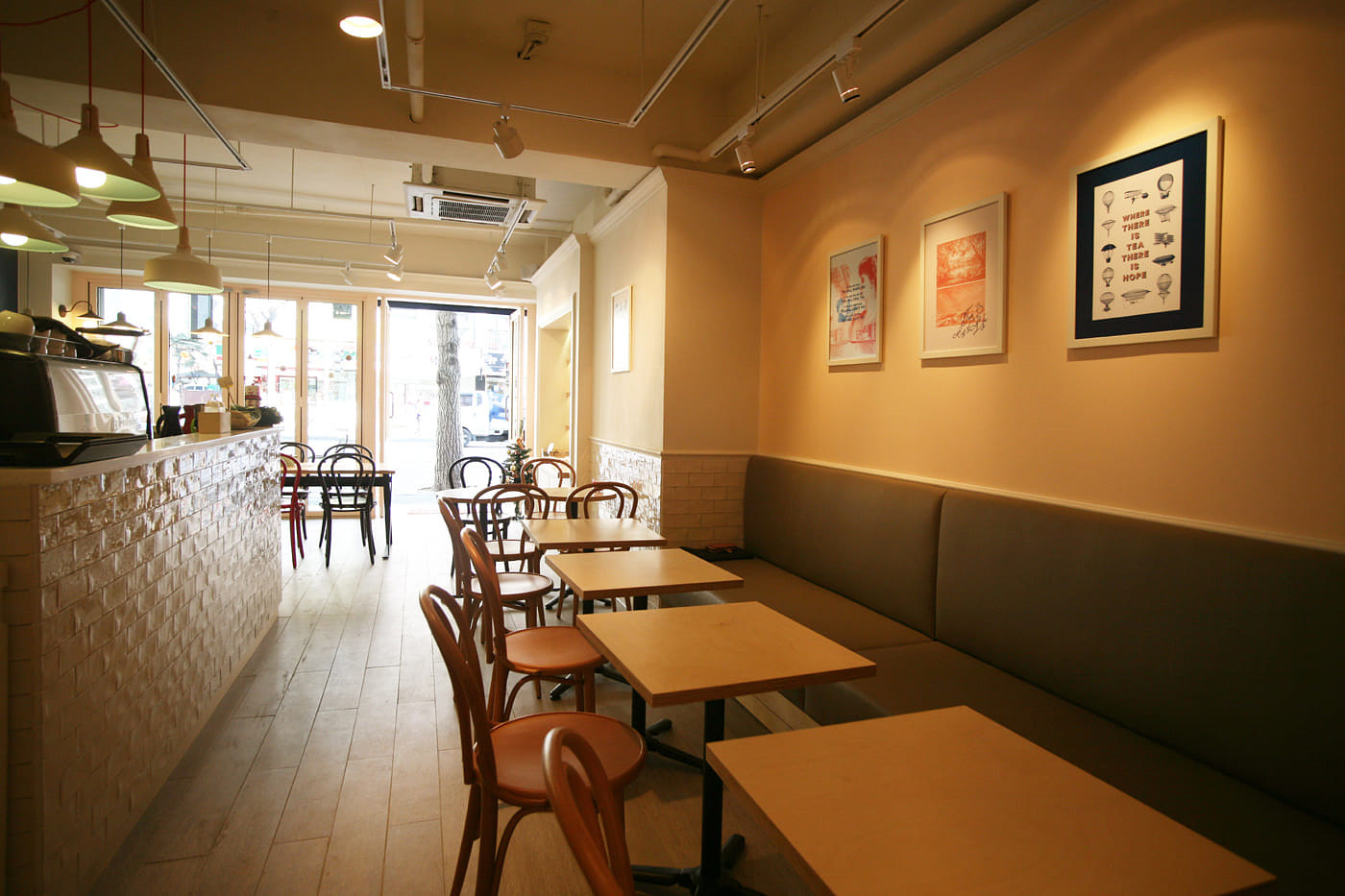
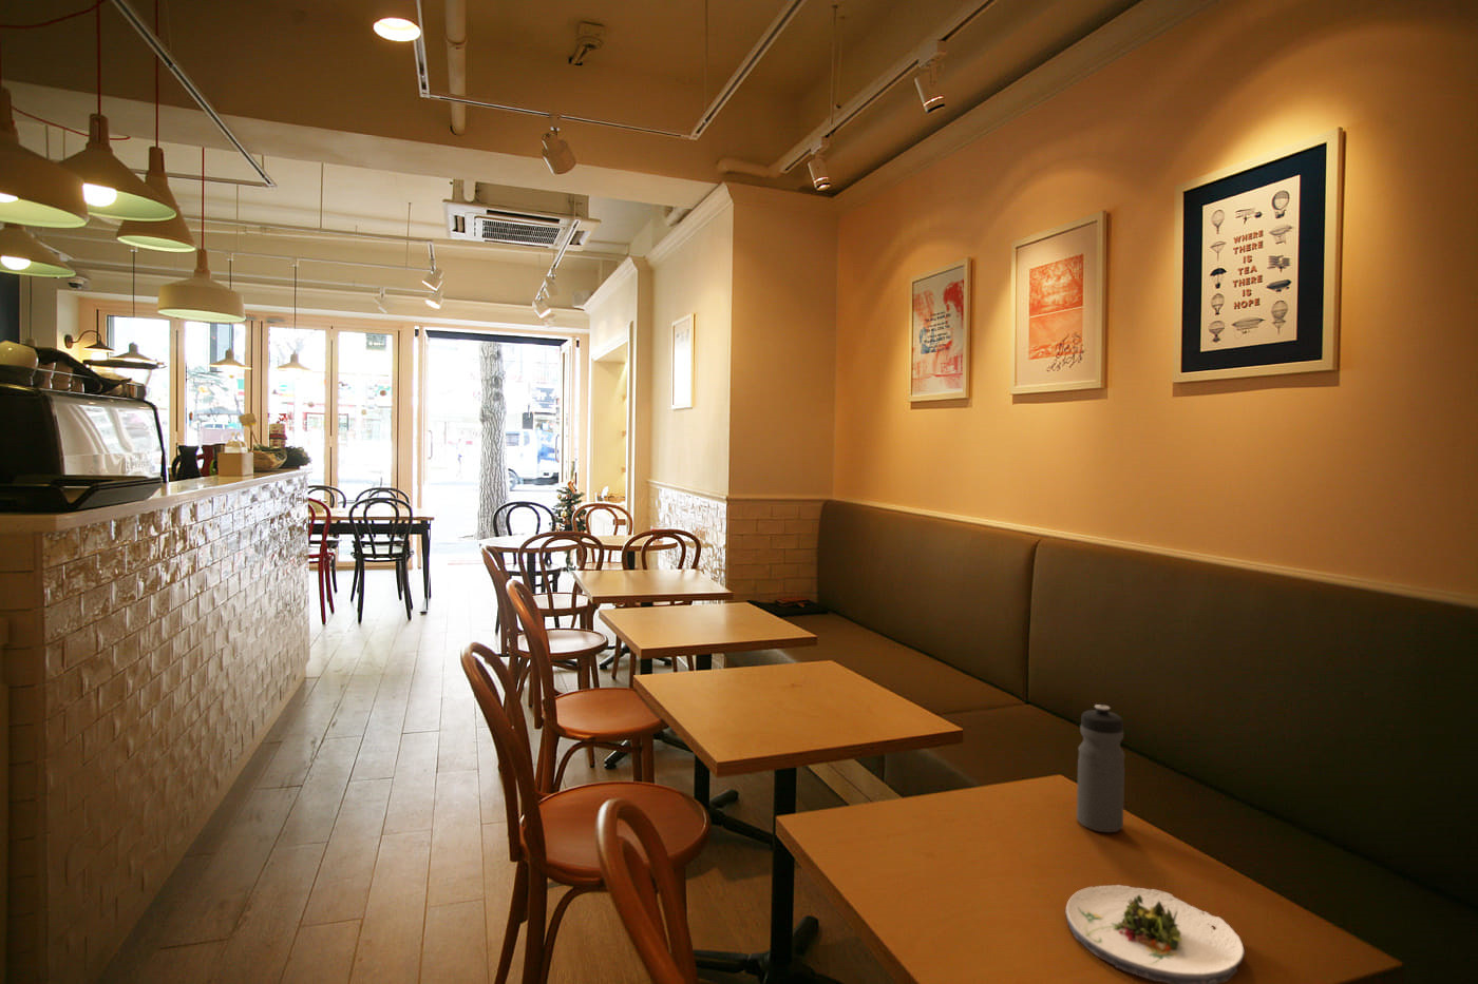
+ water bottle [1076,704,1126,834]
+ salad plate [1064,884,1247,984]
